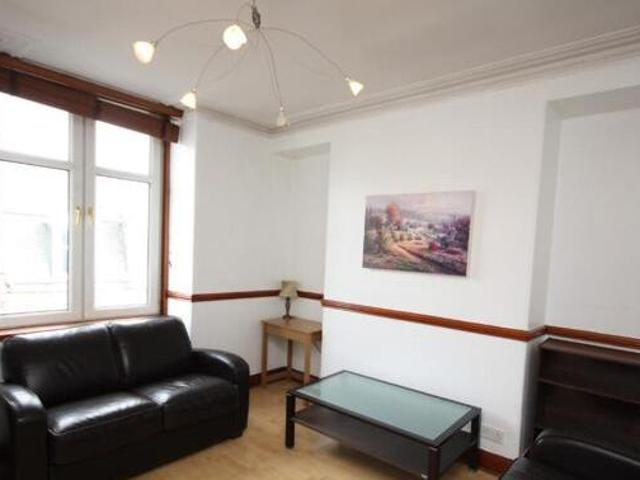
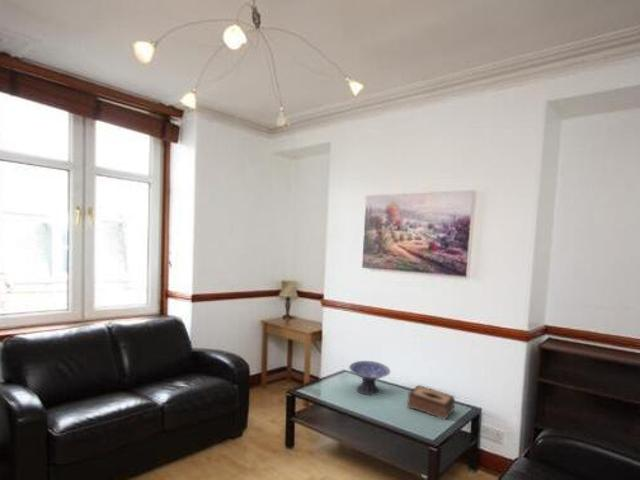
+ decorative bowl [348,360,391,396]
+ tissue box [406,384,456,421]
